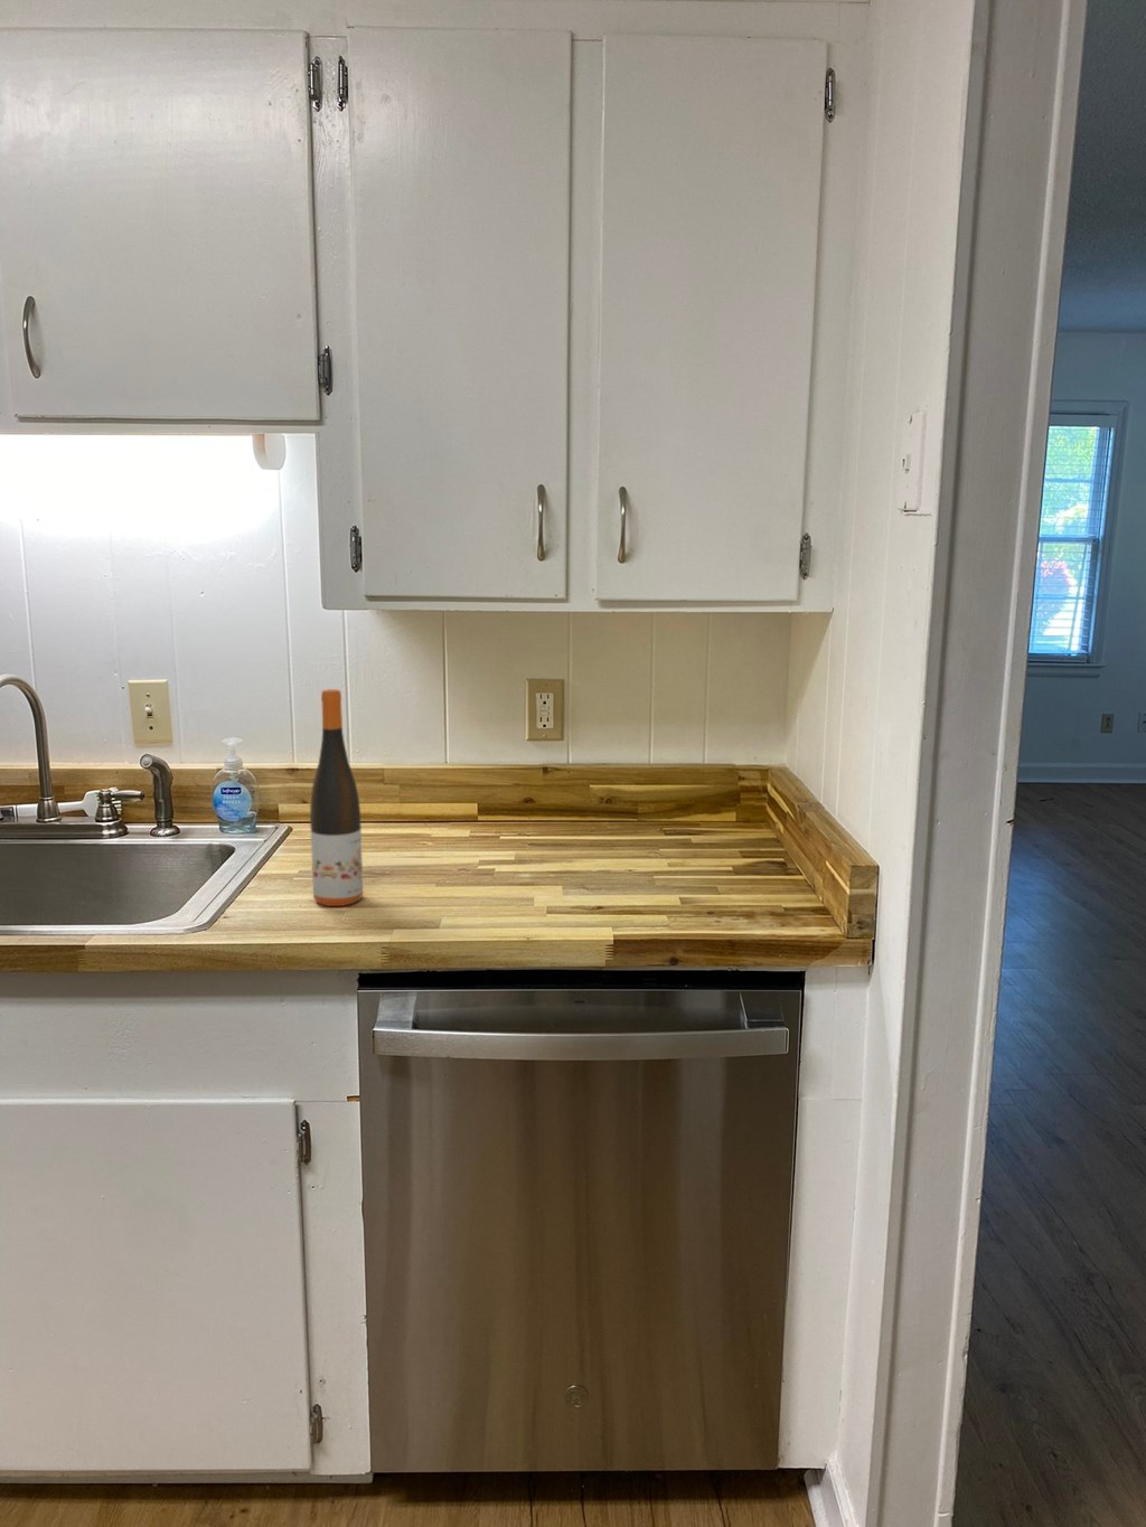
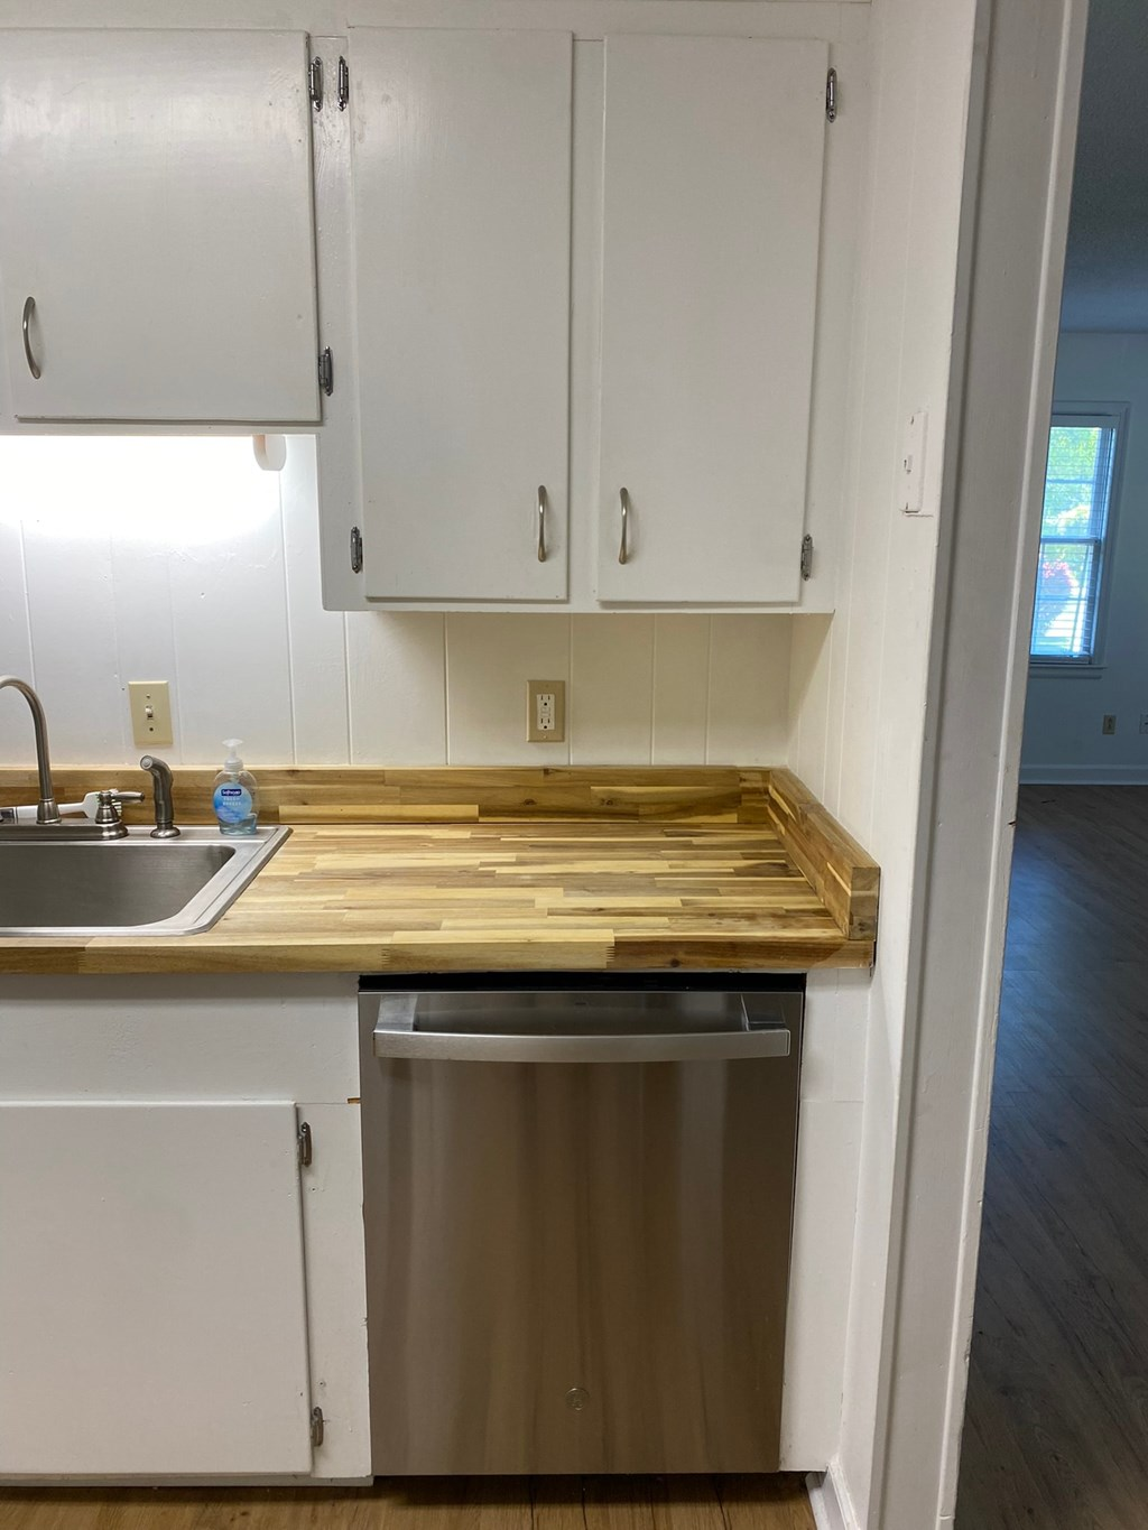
- wine bottle [309,688,364,907]
